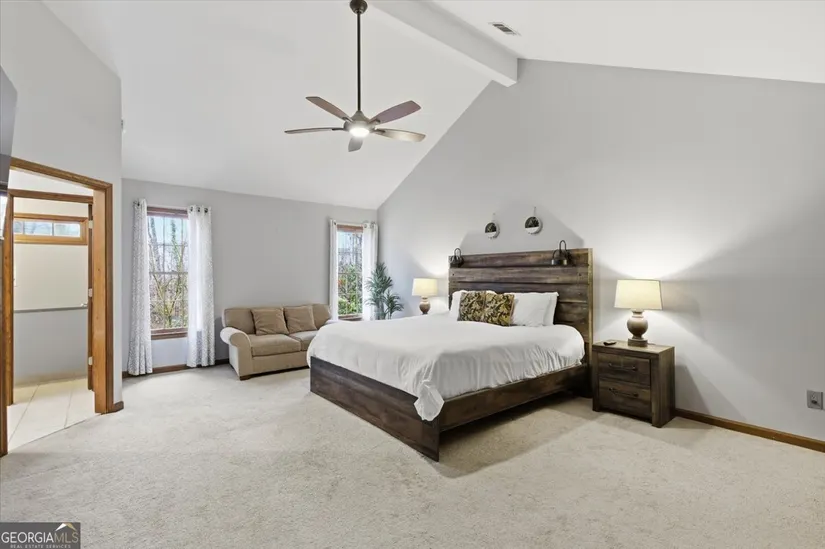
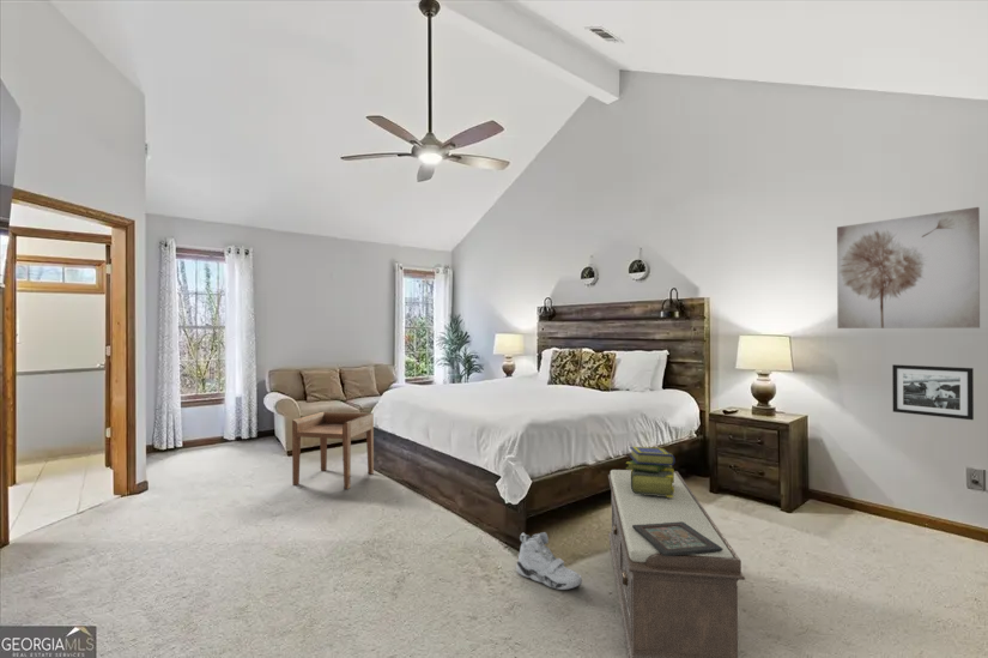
+ stack of books [625,446,677,497]
+ decorative box [632,521,723,556]
+ sneaker [515,531,583,591]
+ picture frame [891,363,975,421]
+ side table [291,410,375,490]
+ bench [607,469,746,658]
+ wall art [836,206,981,330]
